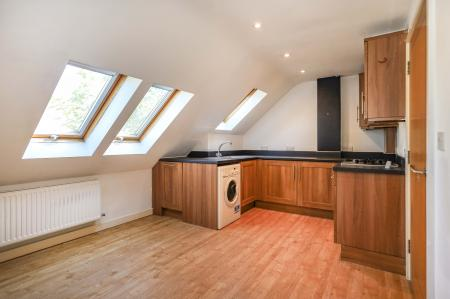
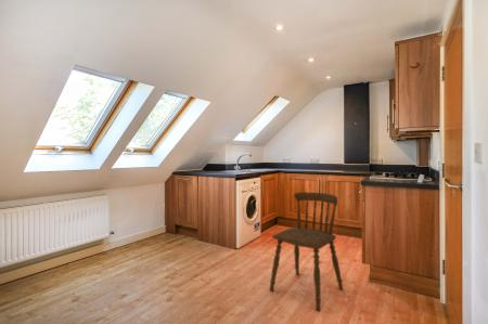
+ dining chair [269,191,344,312]
